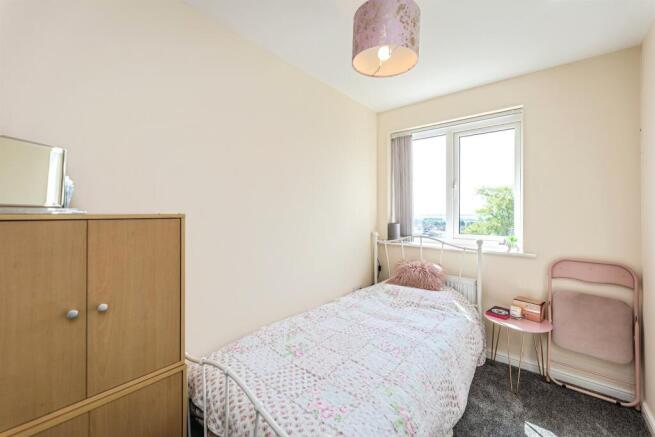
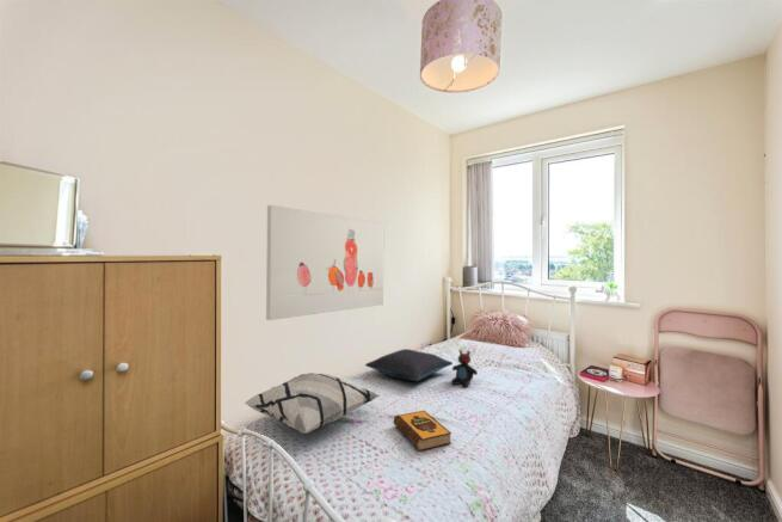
+ pillow [364,348,454,382]
+ teddy bear [450,349,479,388]
+ decorative pillow [244,371,381,435]
+ wall art [265,204,384,321]
+ hardback book [393,410,452,453]
